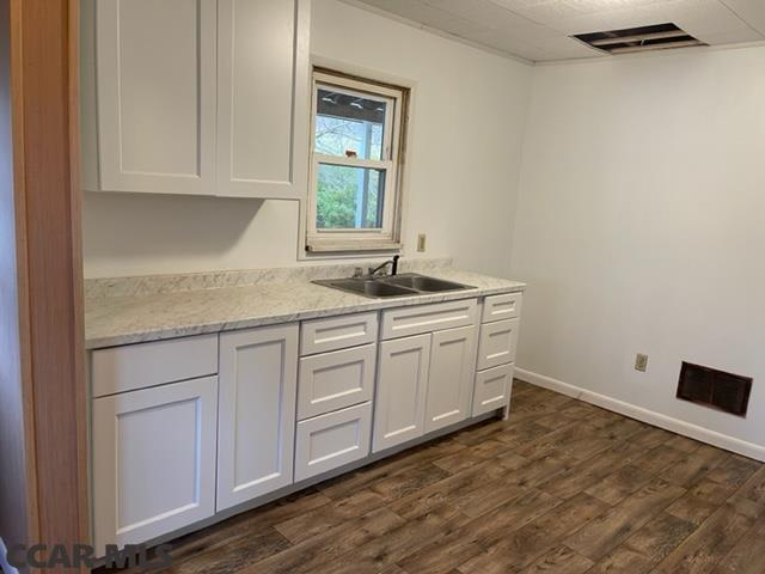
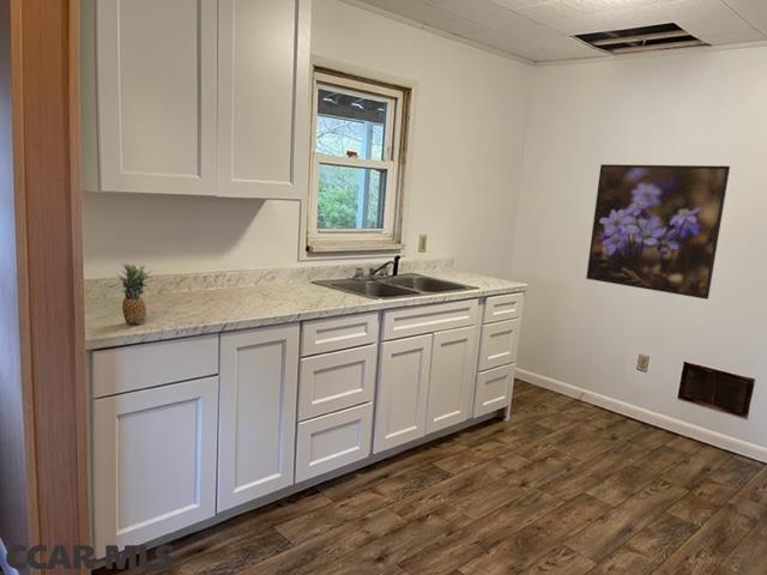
+ fruit [116,262,155,326]
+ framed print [585,163,731,301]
